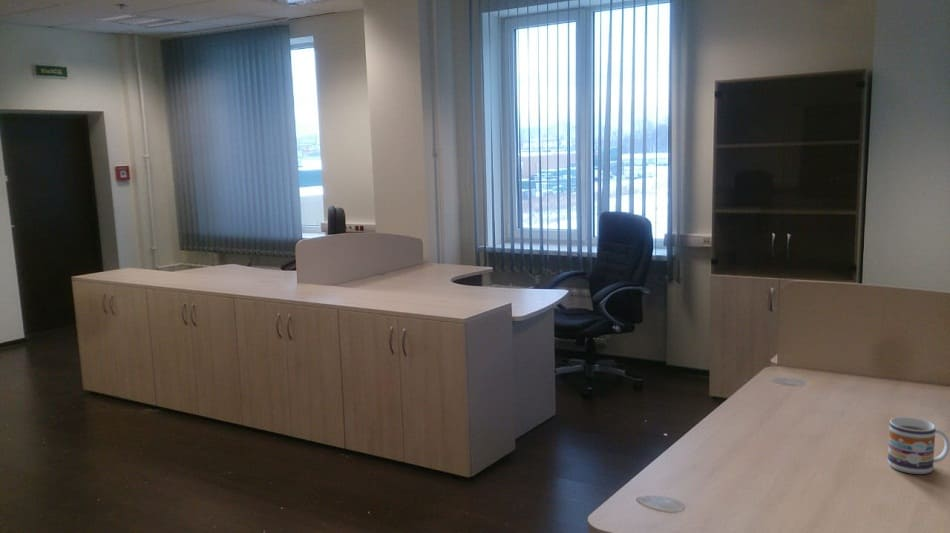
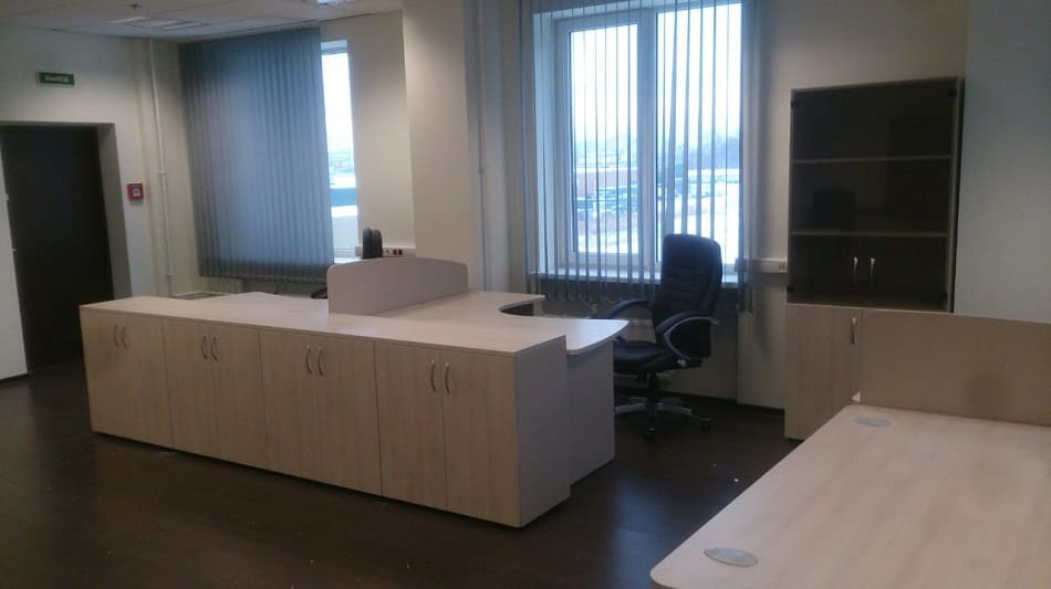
- mug [887,416,950,475]
